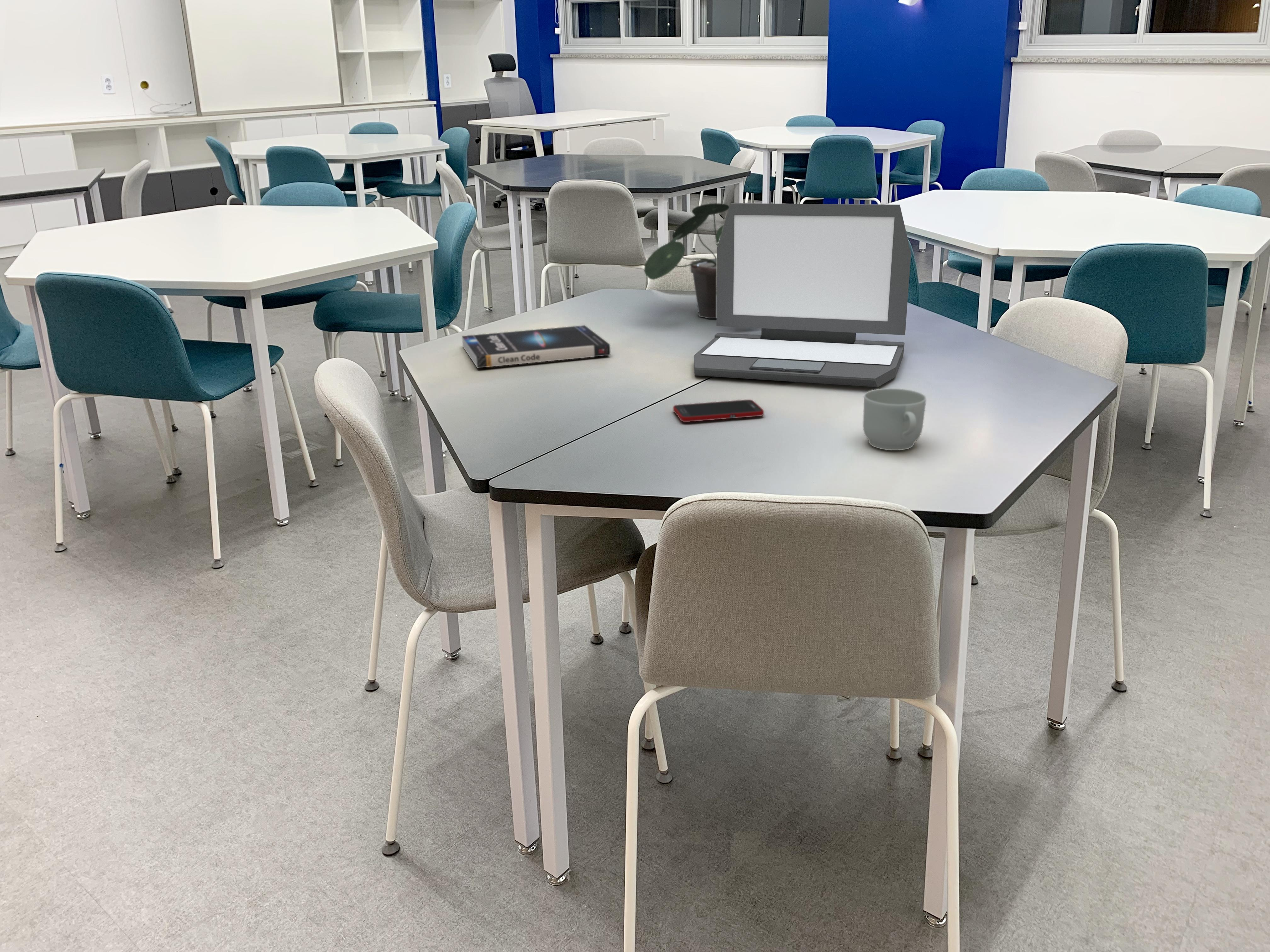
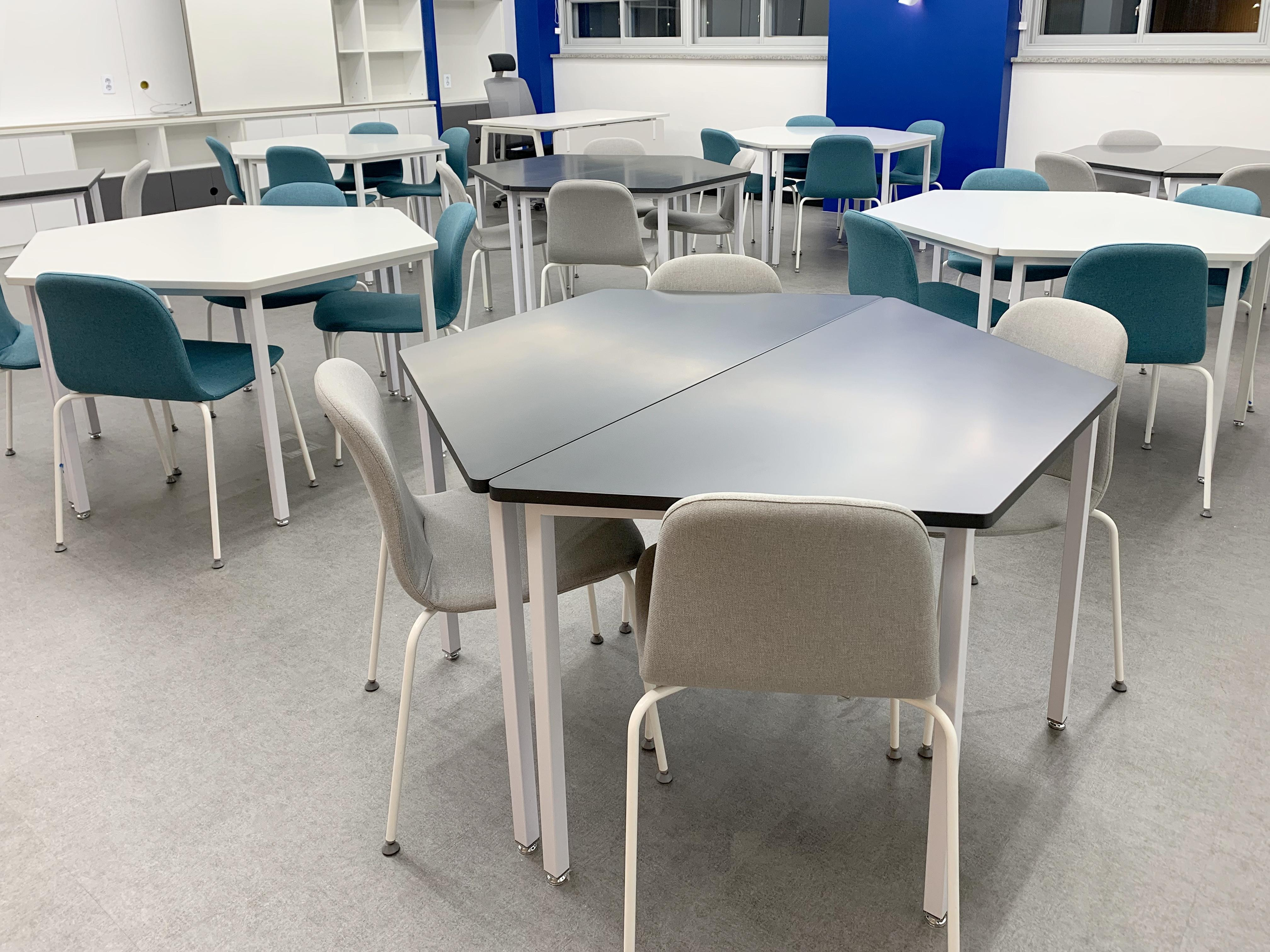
- book [461,325,611,368]
- mug [863,388,926,451]
- cell phone [673,399,764,422]
- laptop [694,203,911,388]
- potted plant [644,201,735,319]
